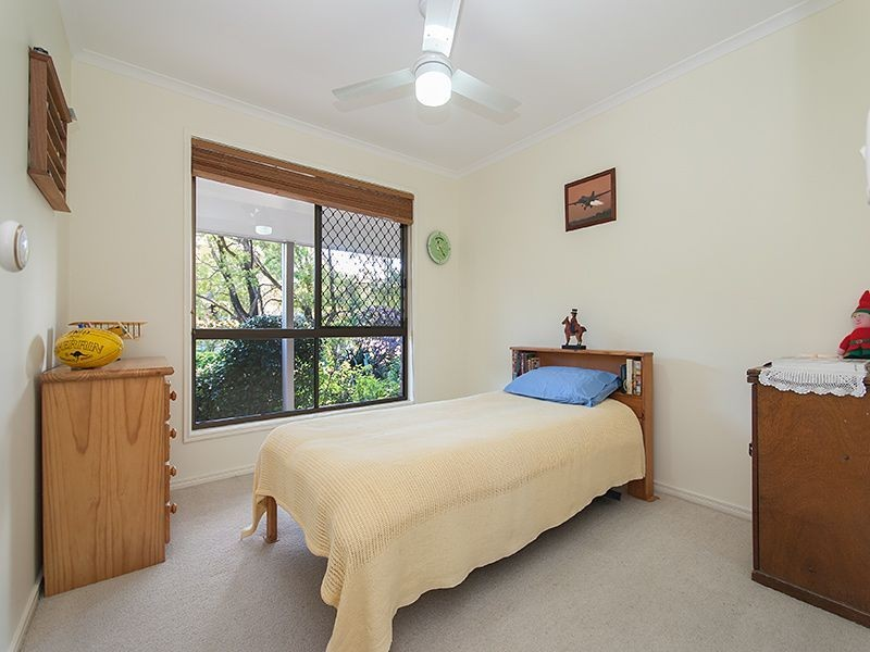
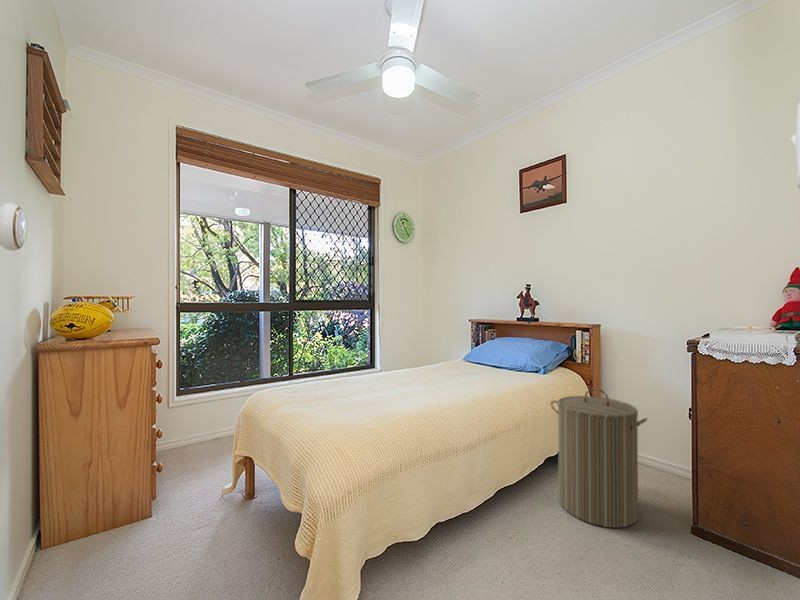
+ laundry hamper [550,387,648,529]
